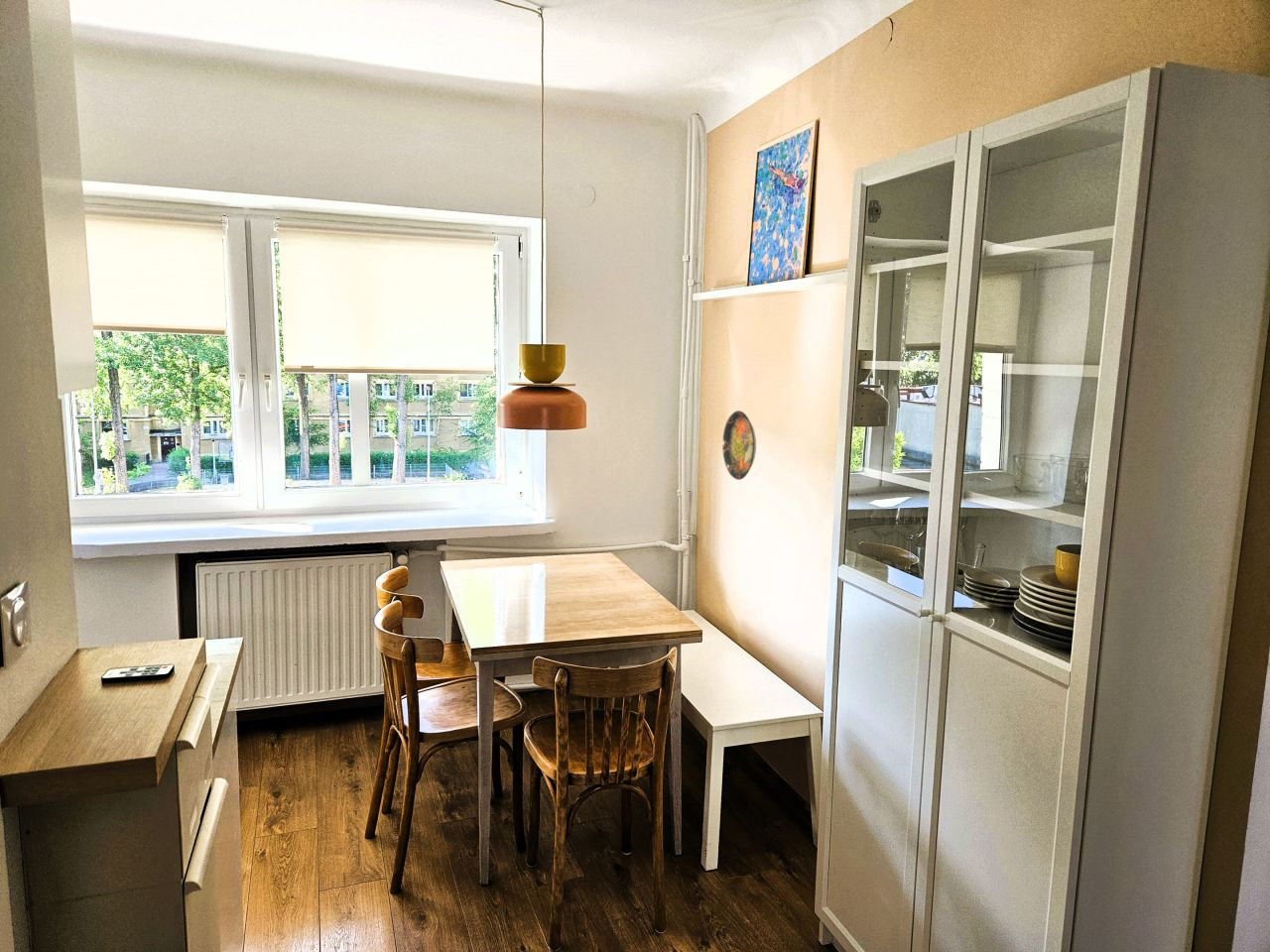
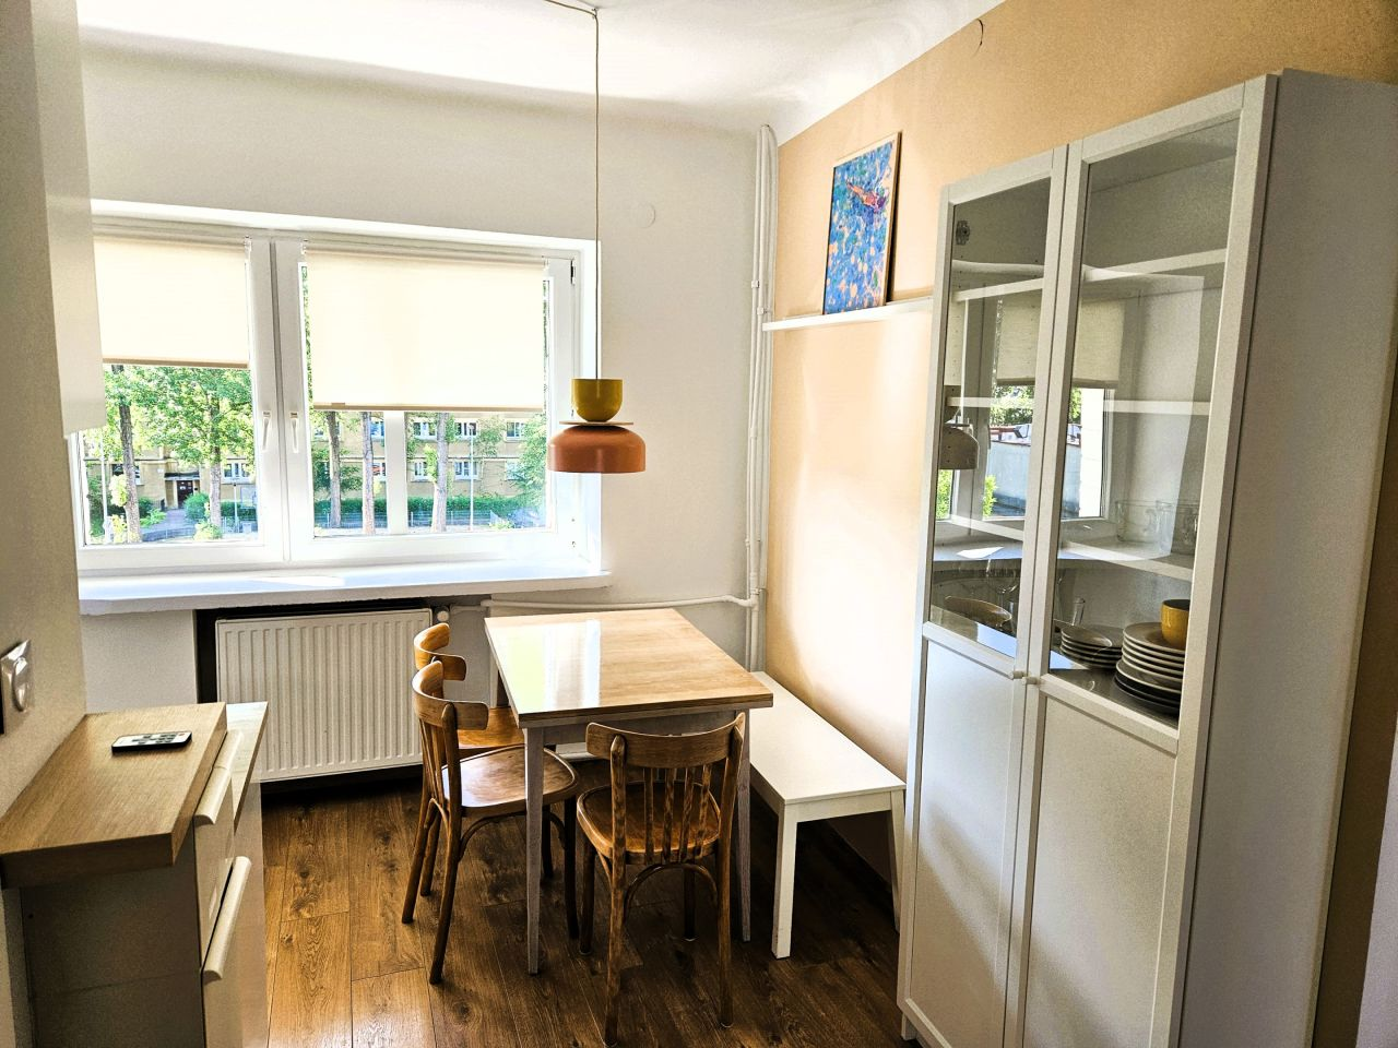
- decorative plate [721,410,757,481]
